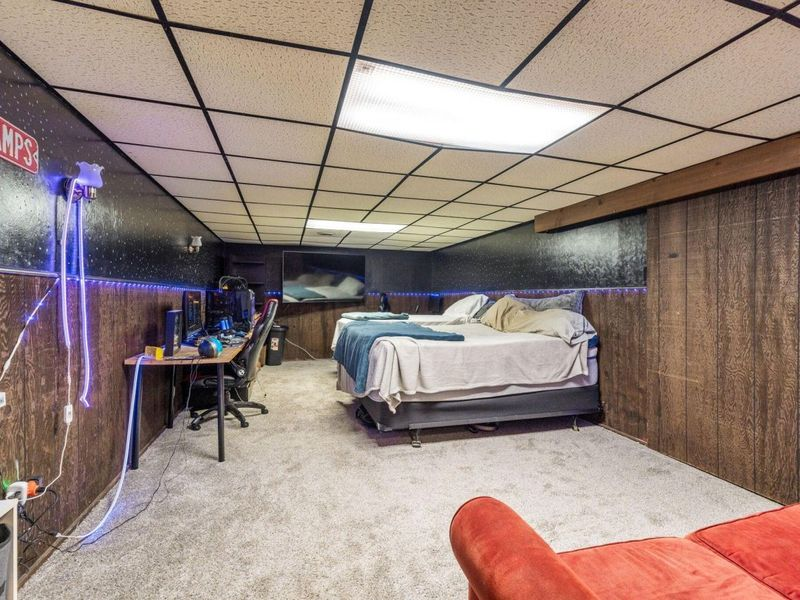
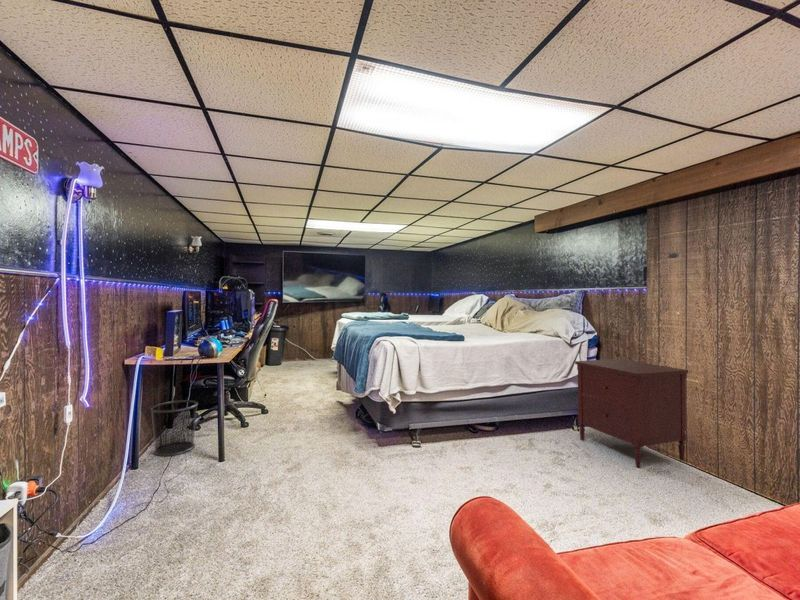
+ waste bin [149,399,199,457]
+ dresser [574,358,689,468]
